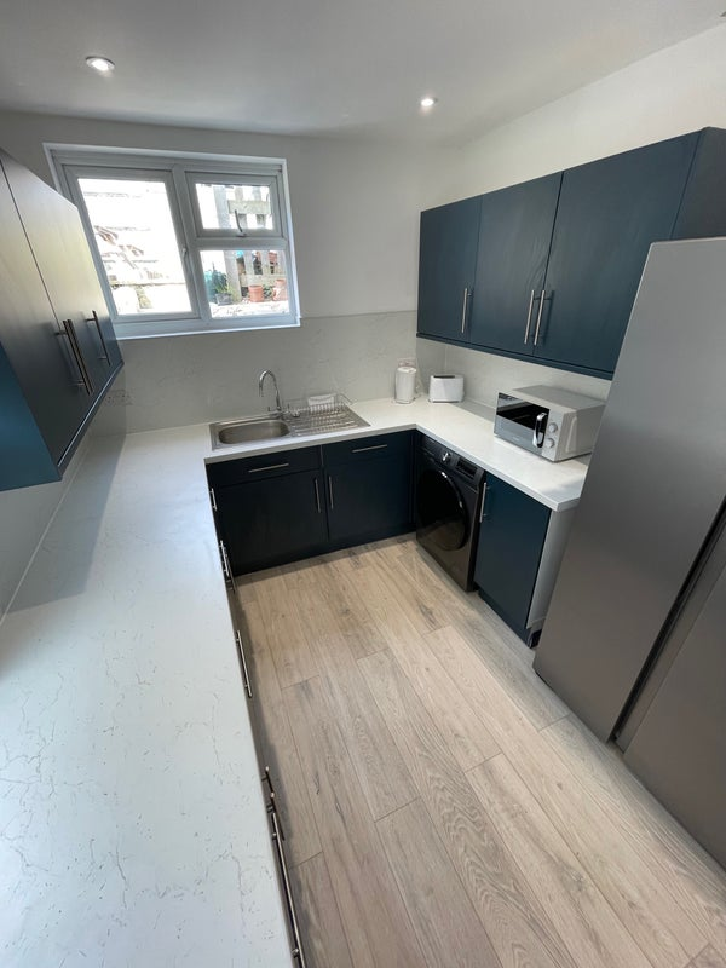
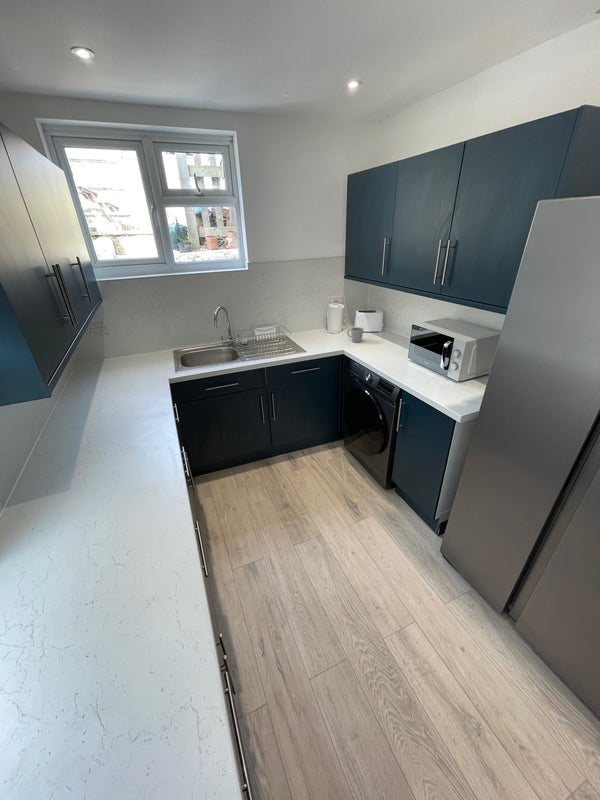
+ mug [346,326,365,344]
